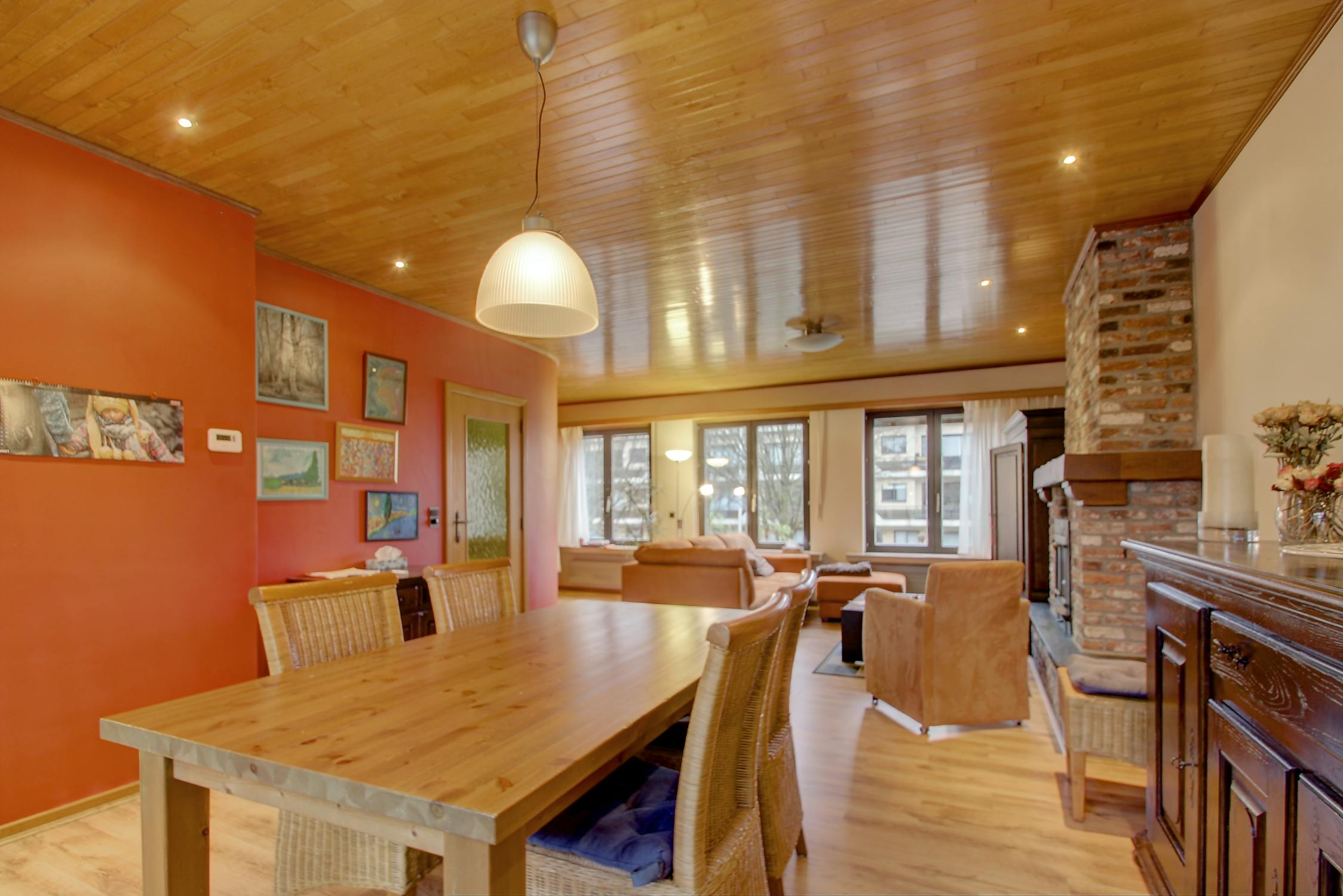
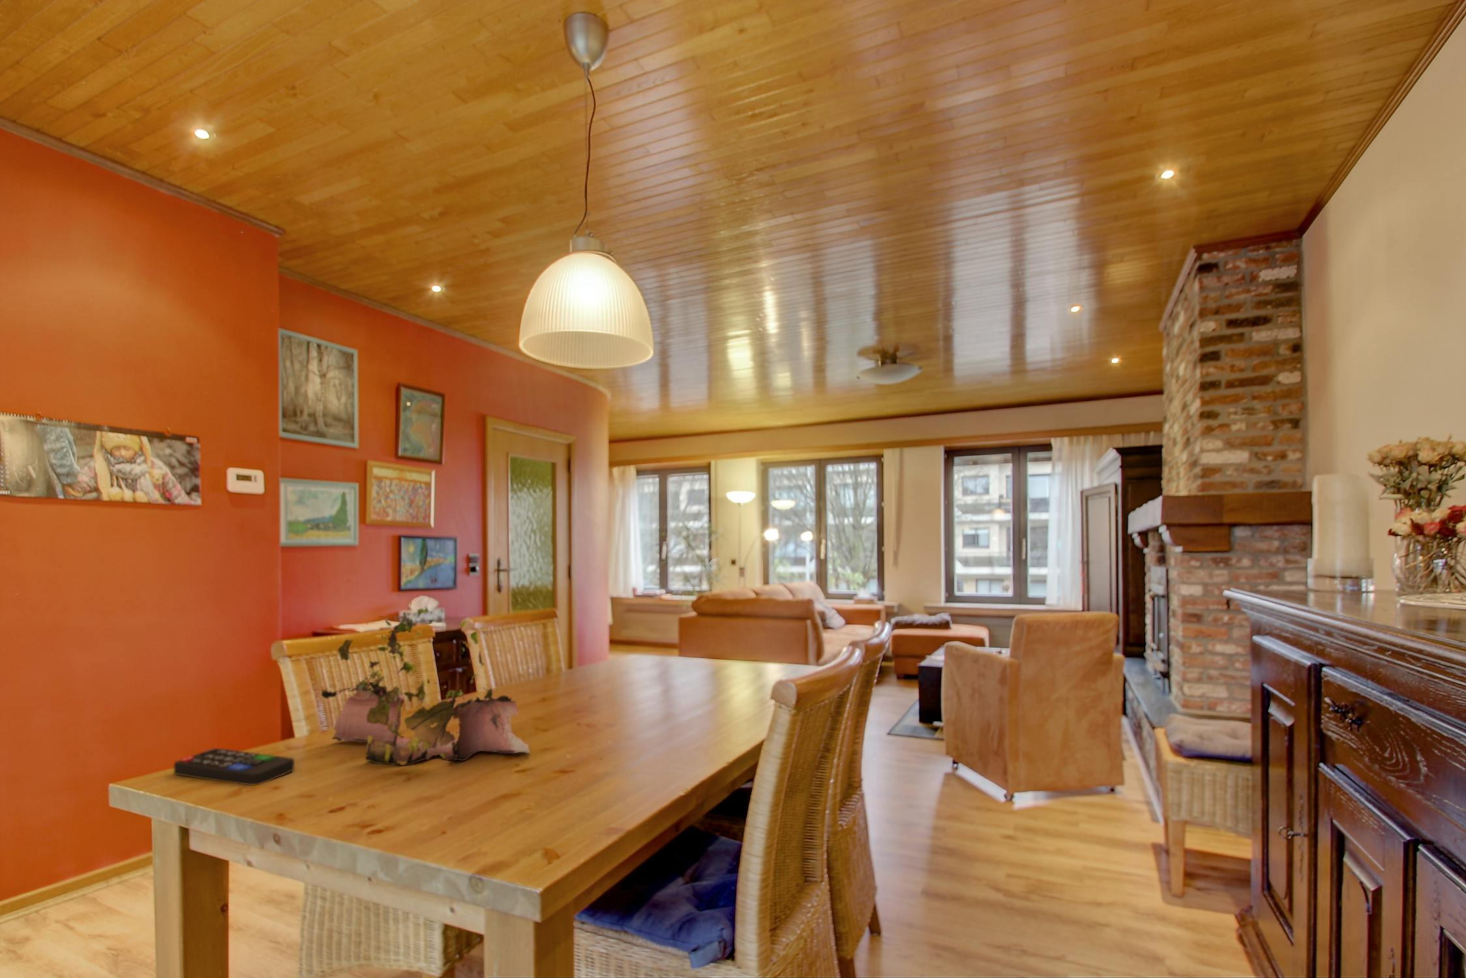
+ plant pot [320,592,531,766]
+ remote control [174,748,295,786]
